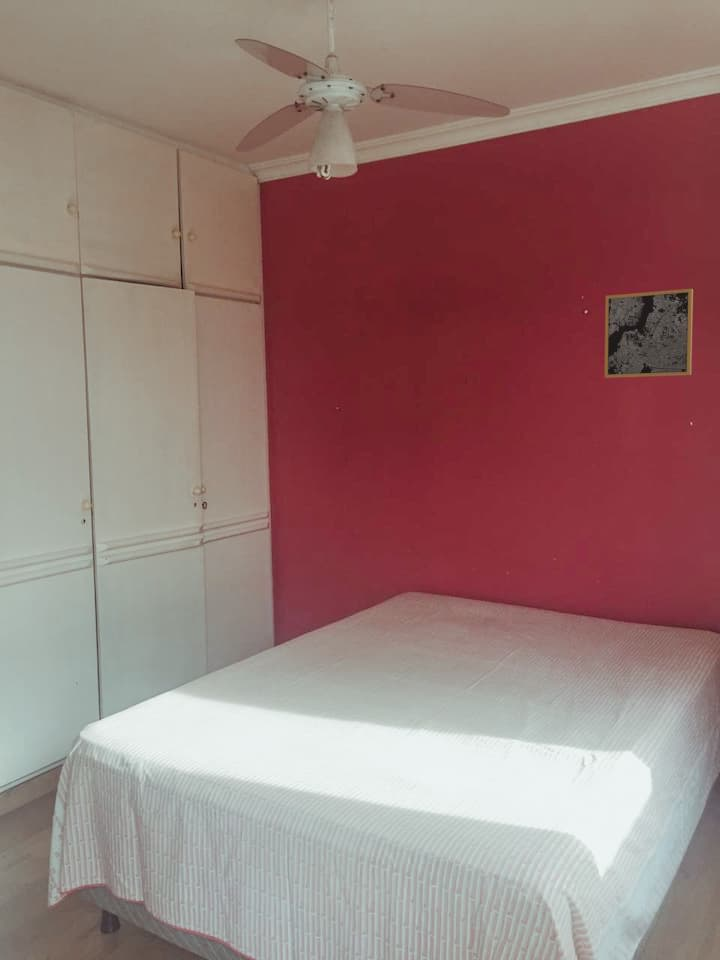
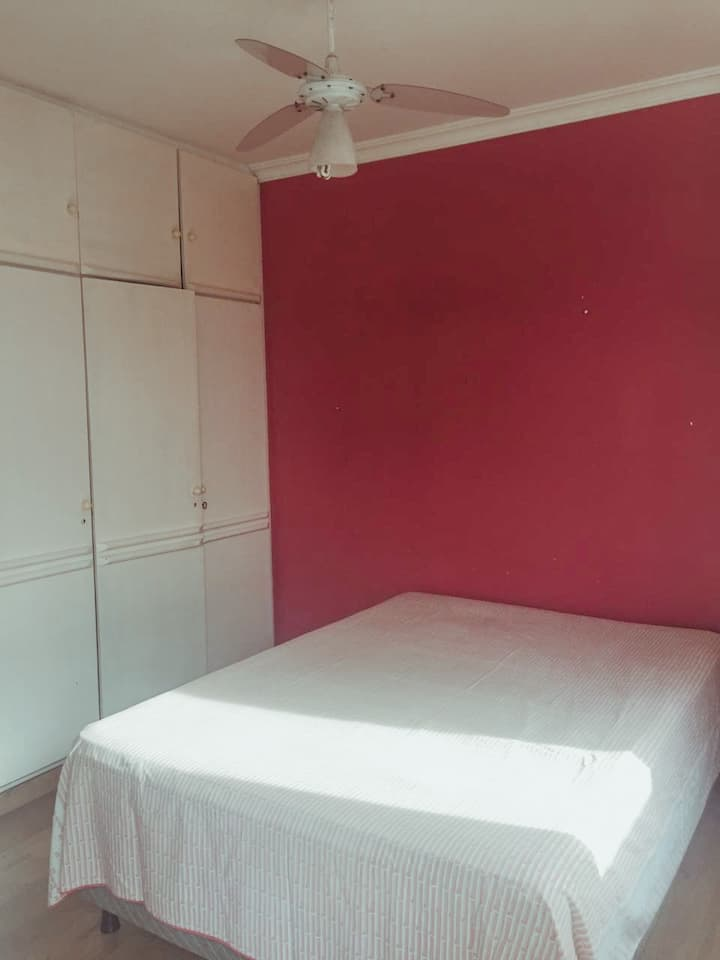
- wall art [604,288,694,379]
